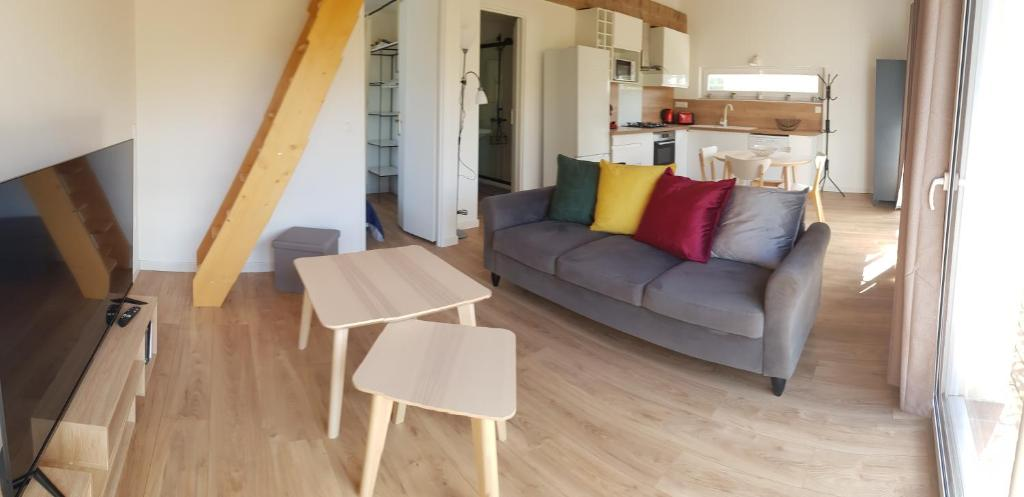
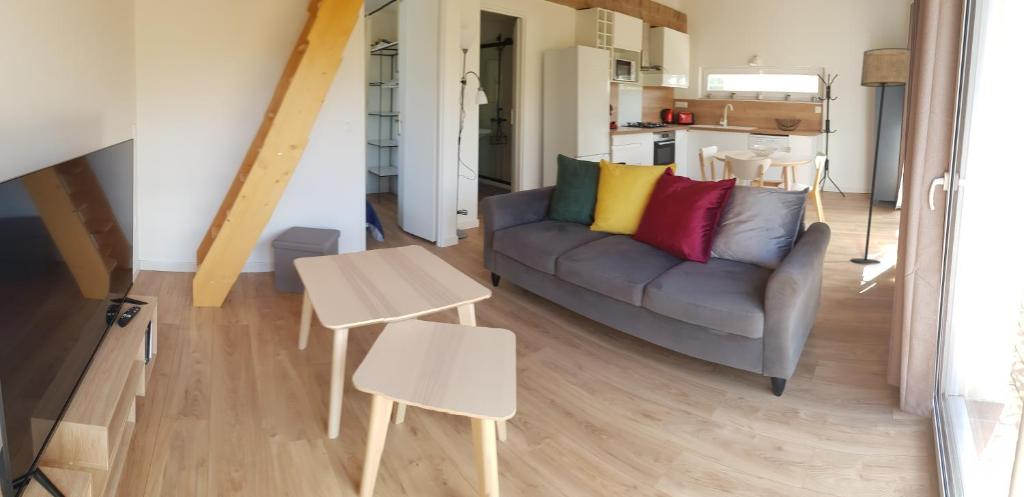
+ floor lamp [850,47,912,264]
